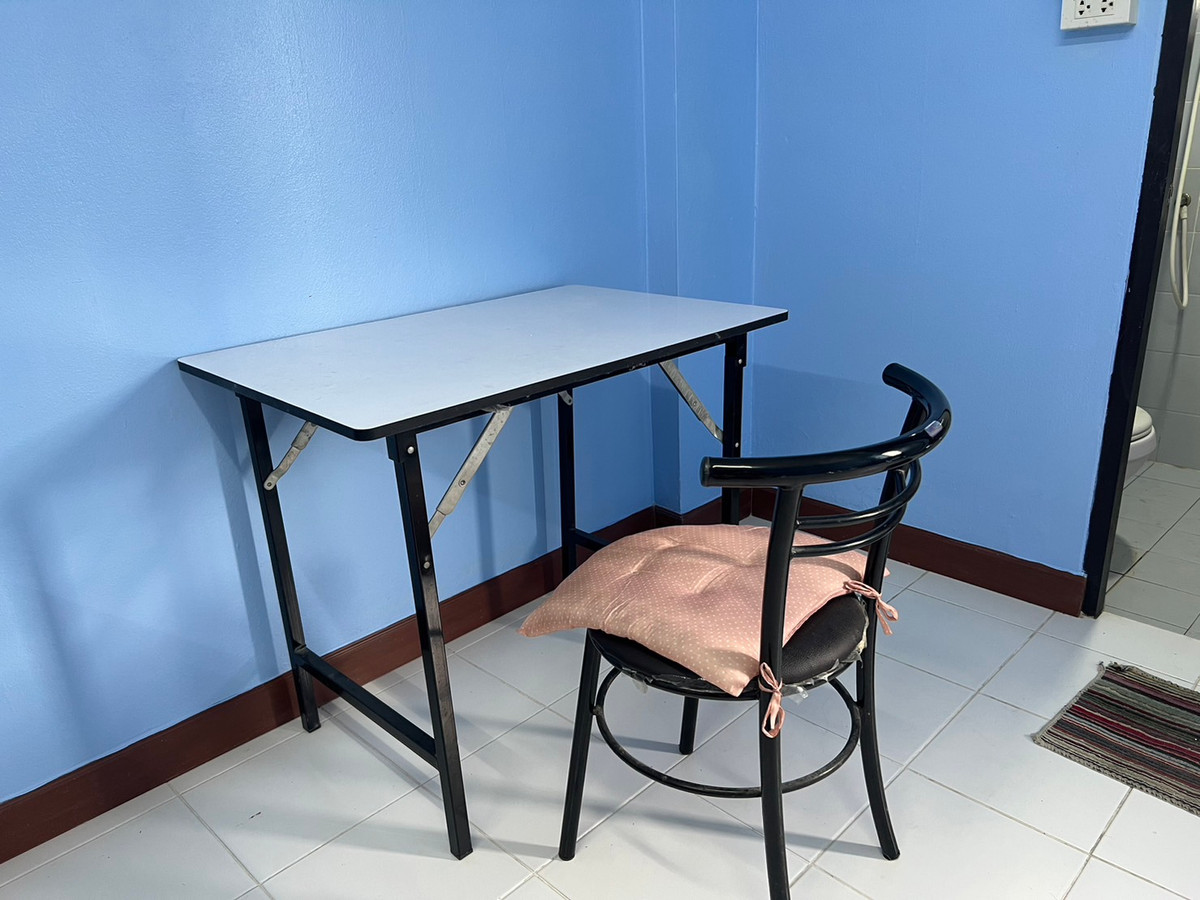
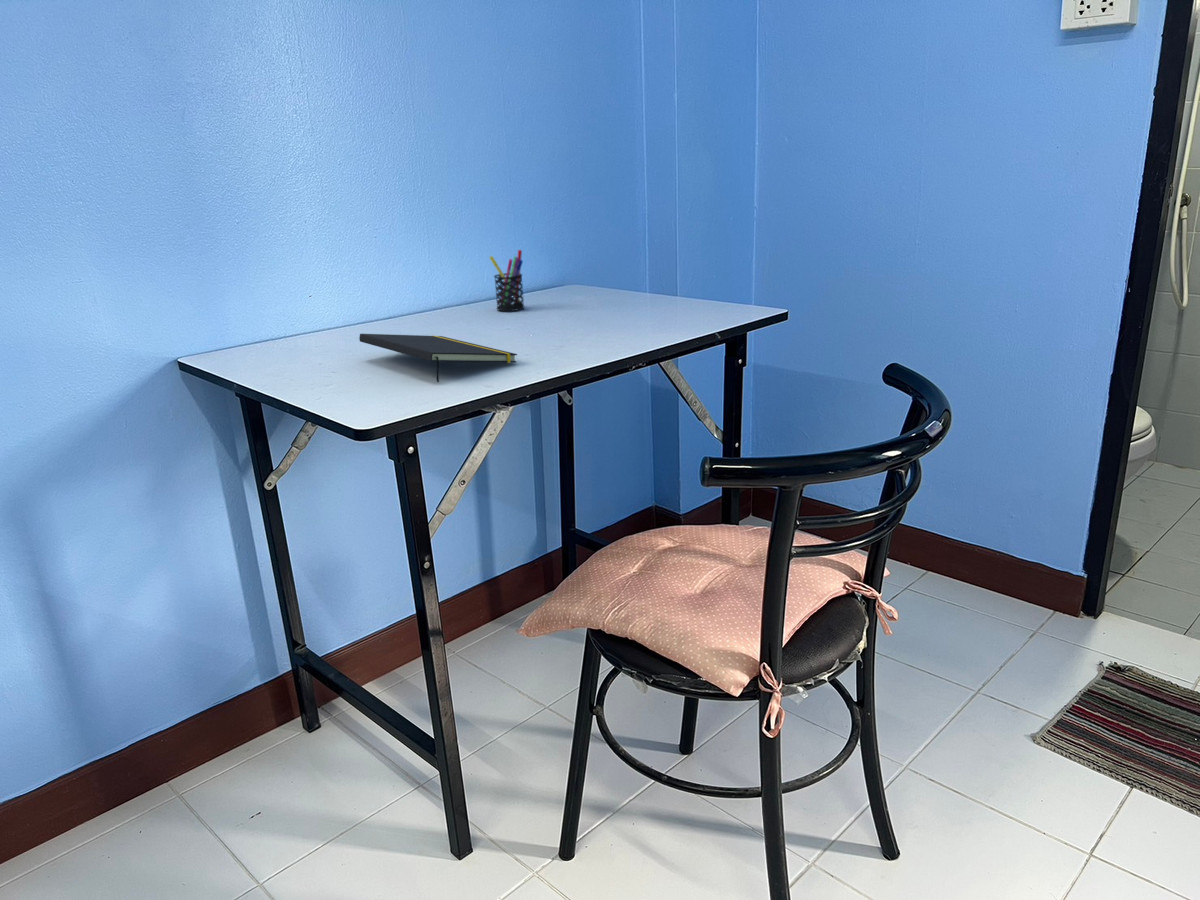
+ pen holder [488,249,526,312]
+ notepad [358,333,518,383]
